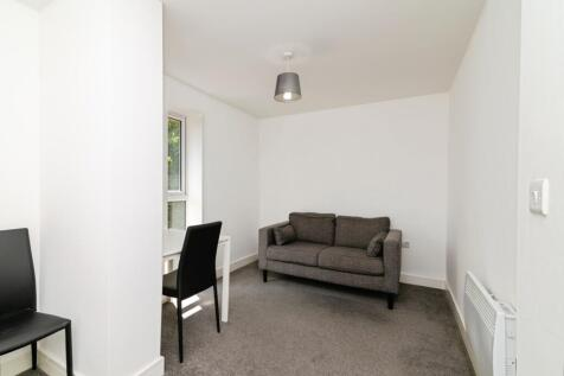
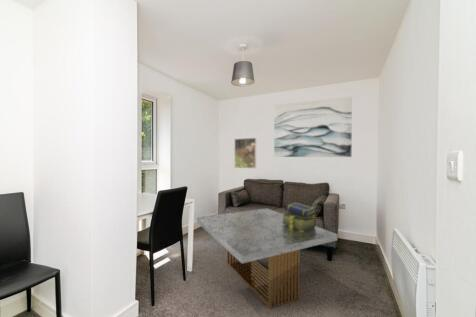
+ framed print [234,137,257,170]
+ wall art [273,96,353,158]
+ stack of books [281,201,317,232]
+ coffee table [196,207,338,310]
